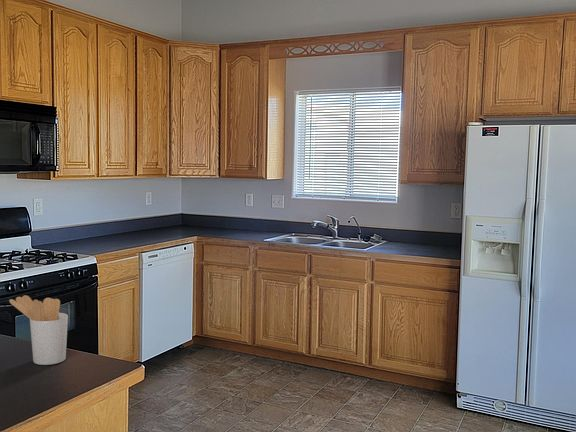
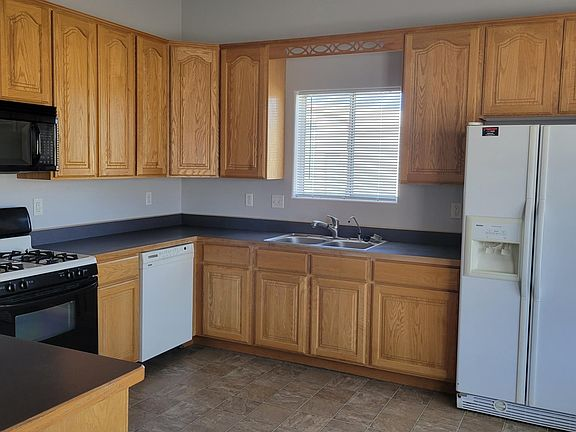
- utensil holder [8,294,69,366]
